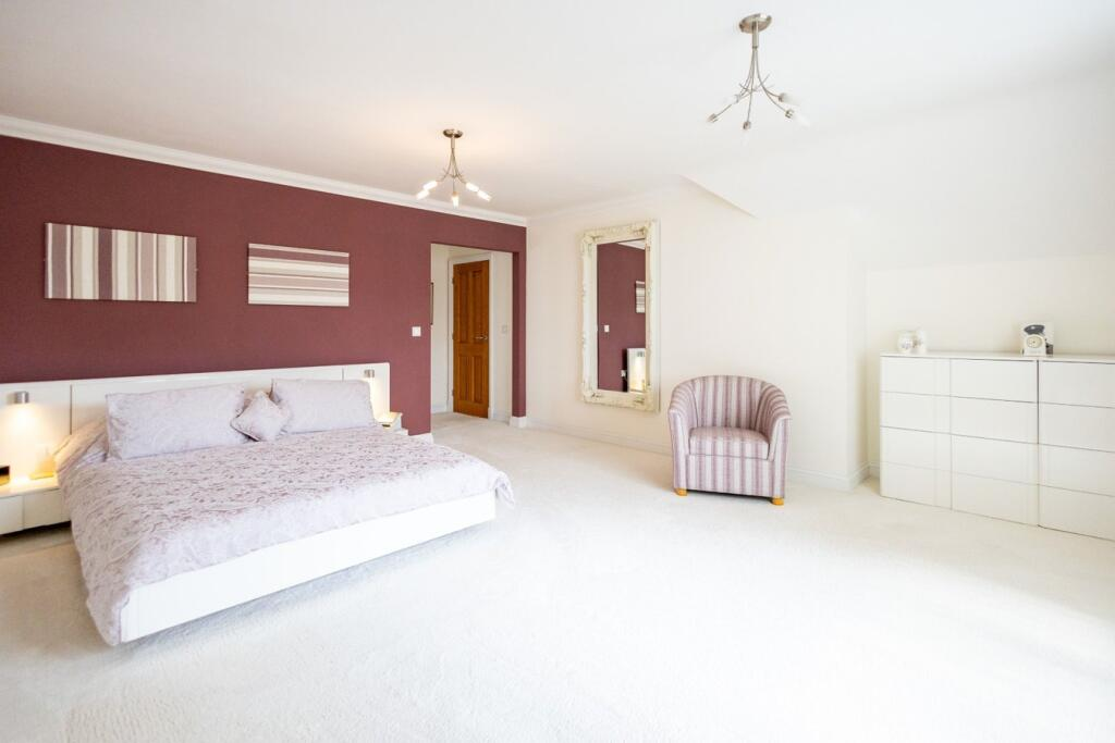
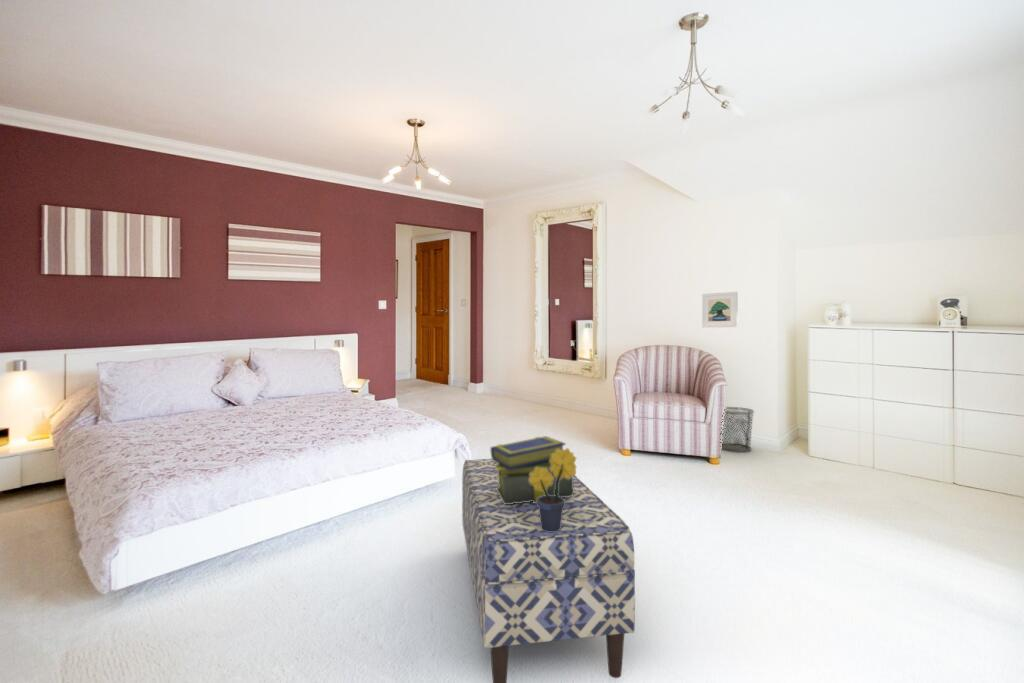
+ potted flower [529,447,577,532]
+ stack of books [489,435,574,504]
+ bench [461,458,636,683]
+ waste bin [721,406,756,452]
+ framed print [701,291,739,329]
